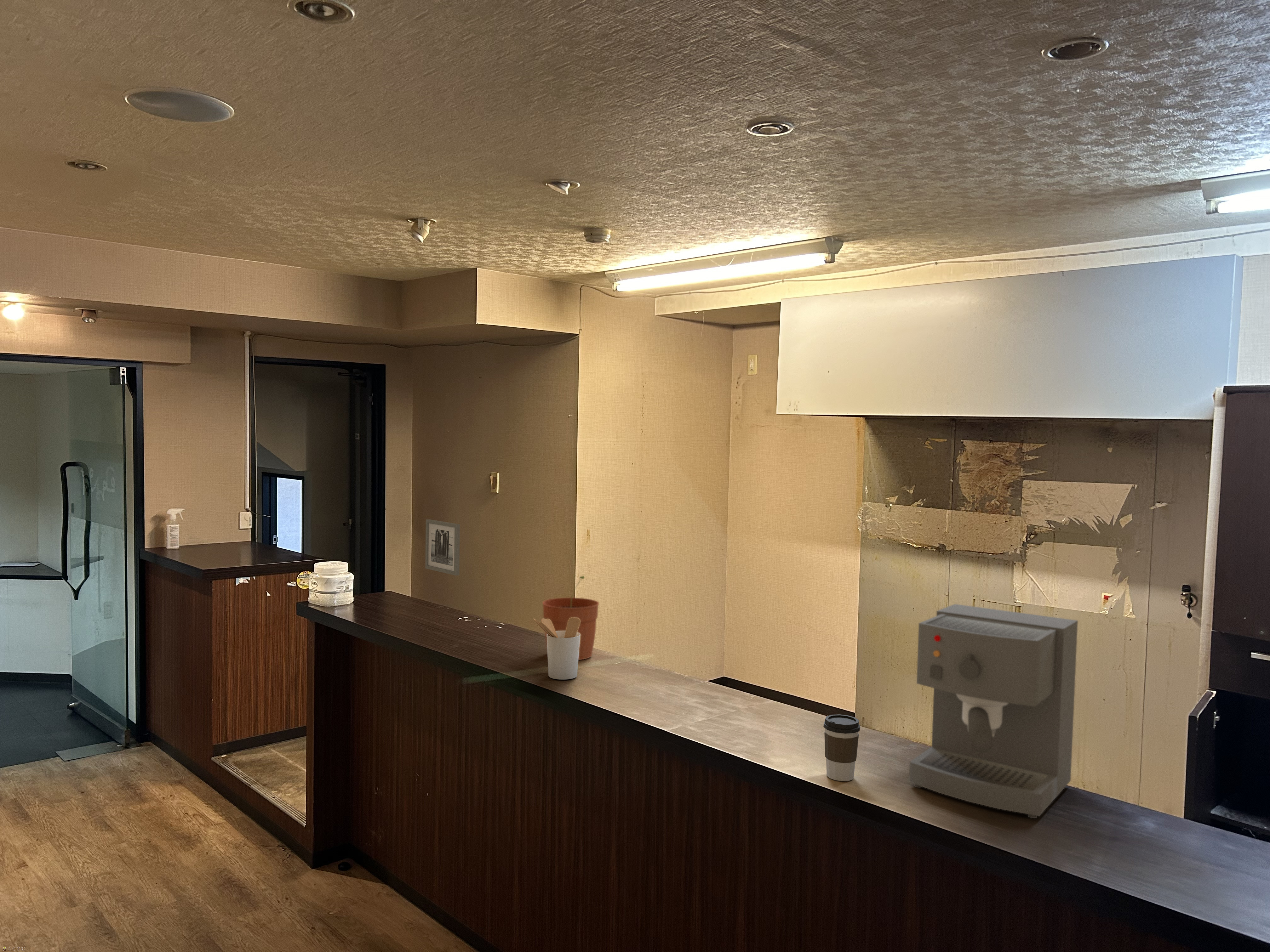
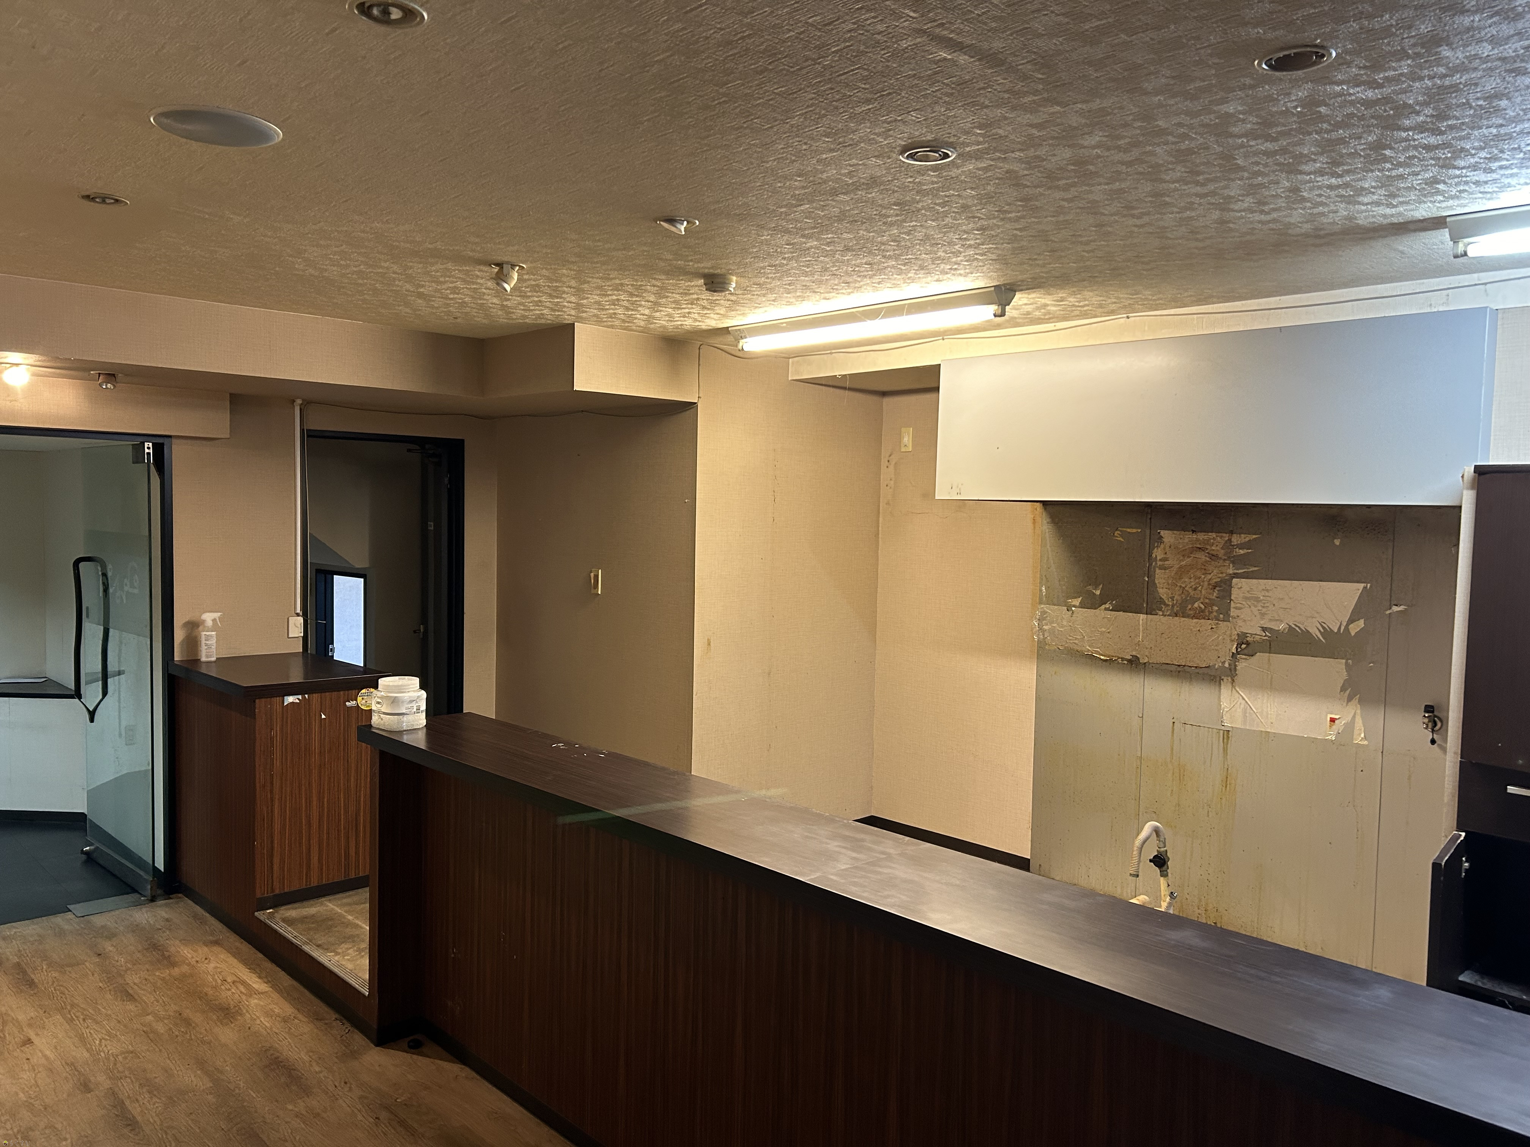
- plant pot [542,575,599,660]
- coffee maker [909,604,1078,819]
- utensil holder [533,617,581,680]
- coffee cup [823,714,861,781]
- wall art [425,519,460,576]
